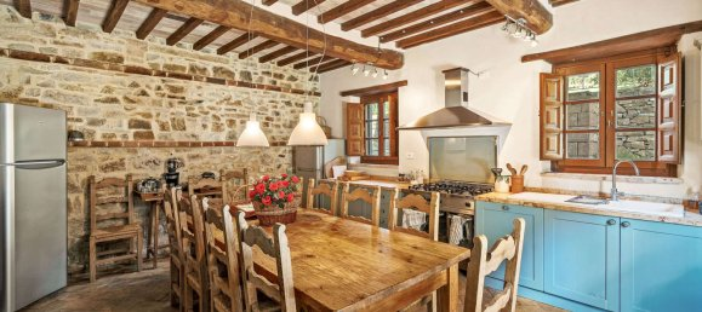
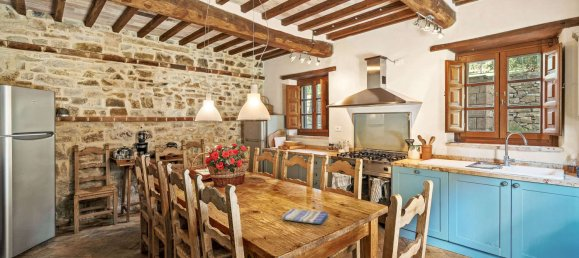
+ dish towel [281,207,329,225]
